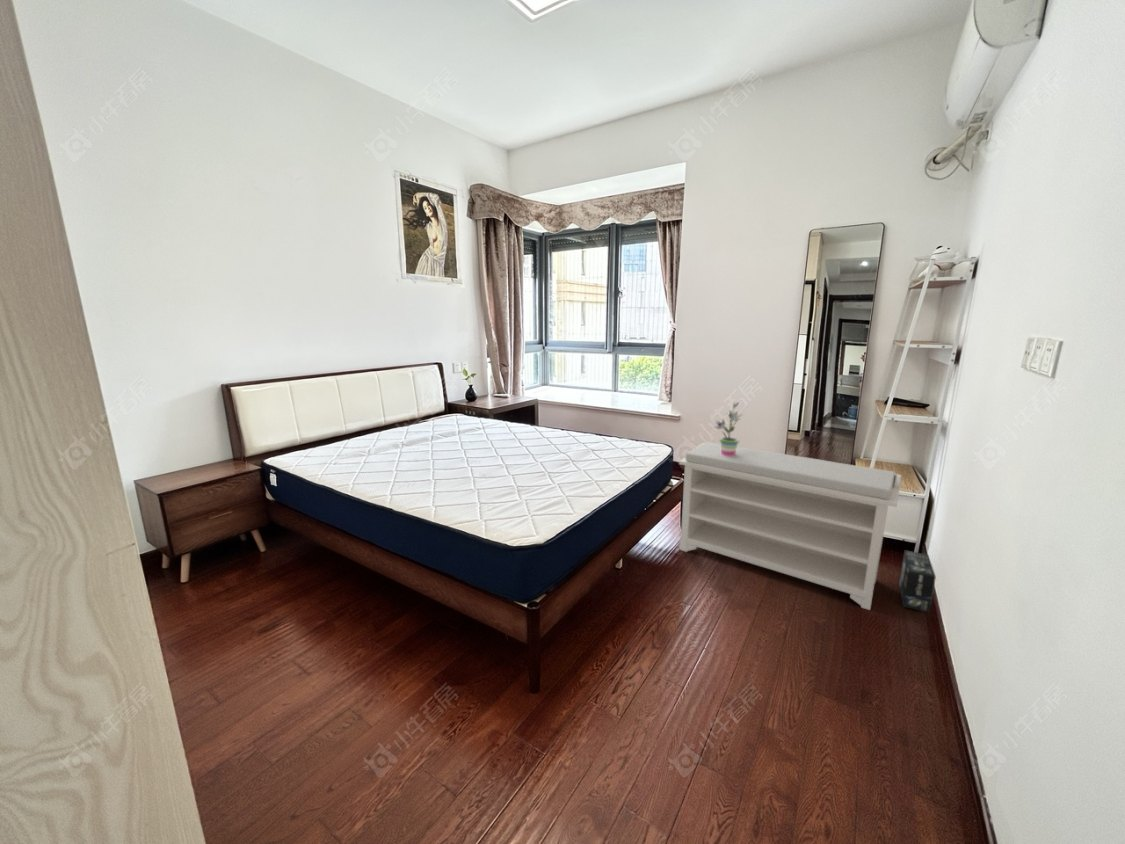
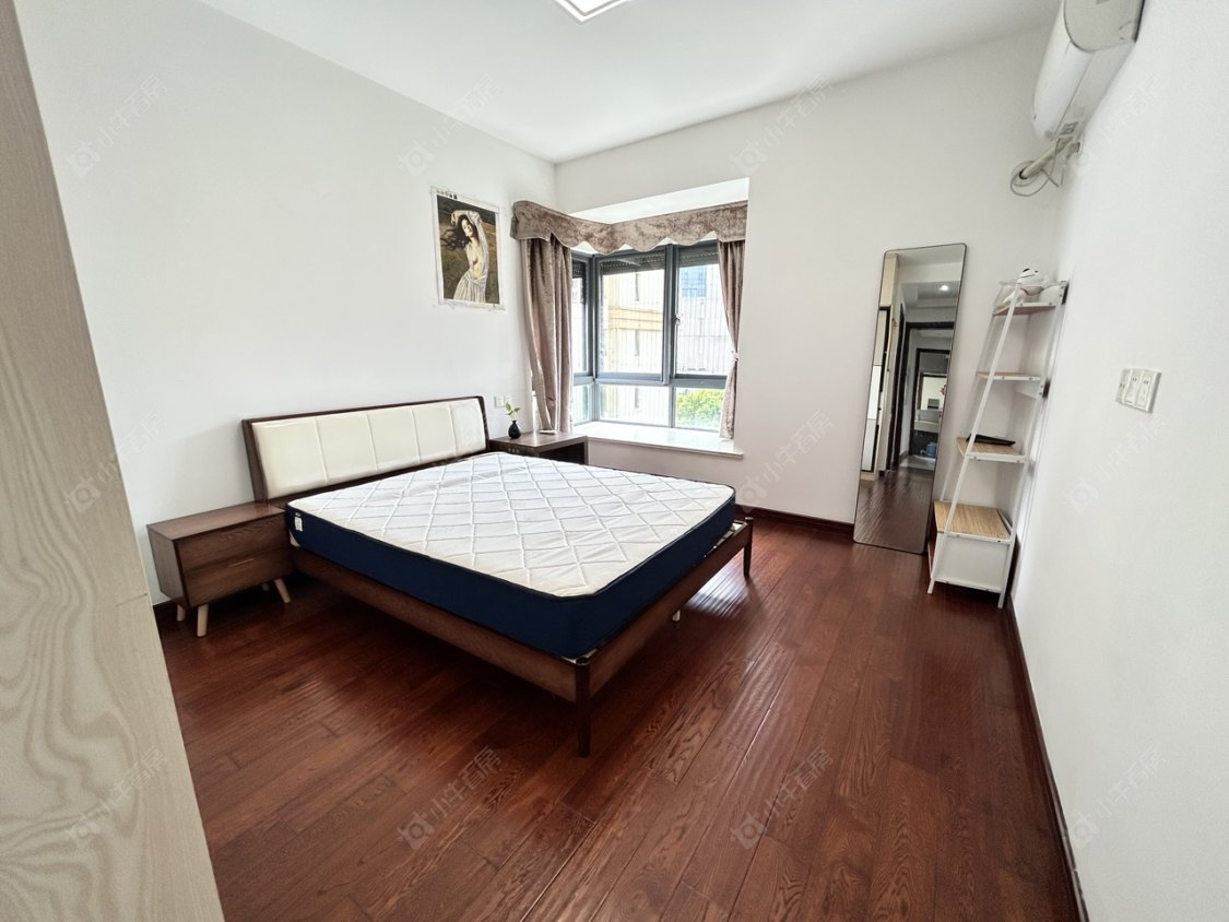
- bench [678,441,902,611]
- potted plant [711,401,743,456]
- box [898,549,937,614]
